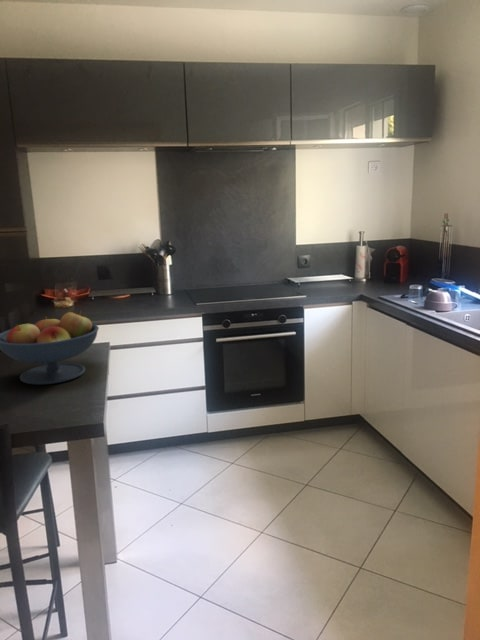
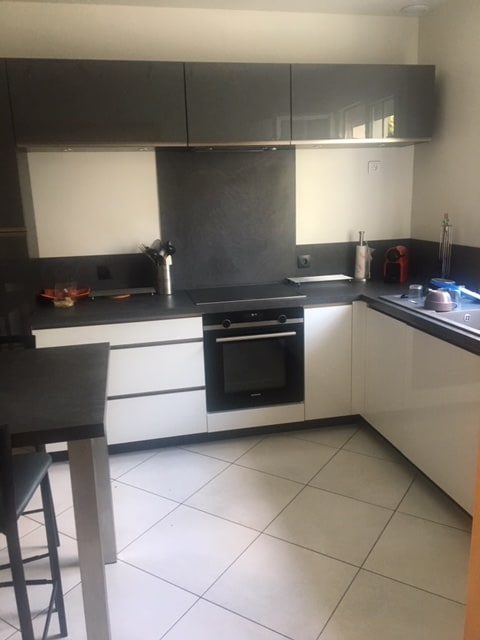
- fruit bowl [0,310,100,386]
